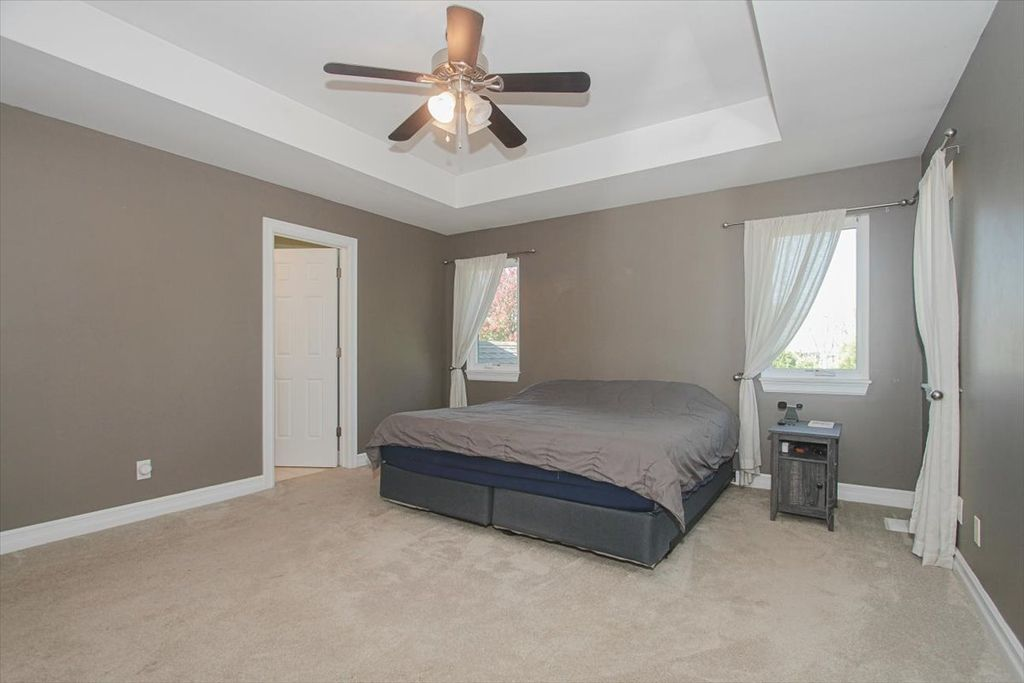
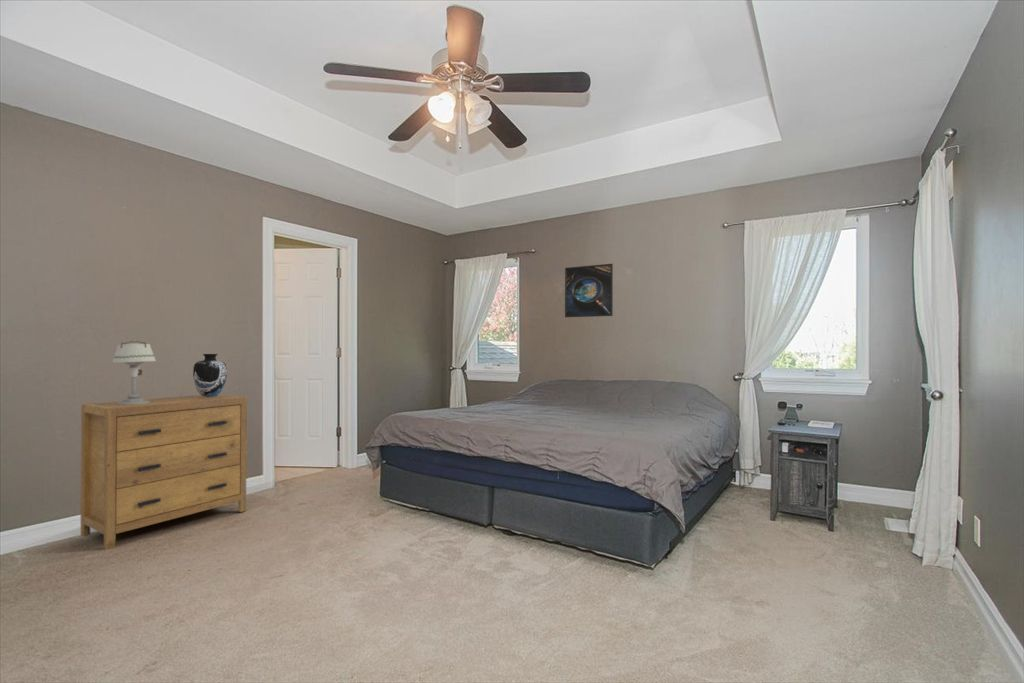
+ table lamp [111,338,157,405]
+ vase [192,353,228,397]
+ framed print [564,263,614,318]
+ dresser [80,393,248,551]
